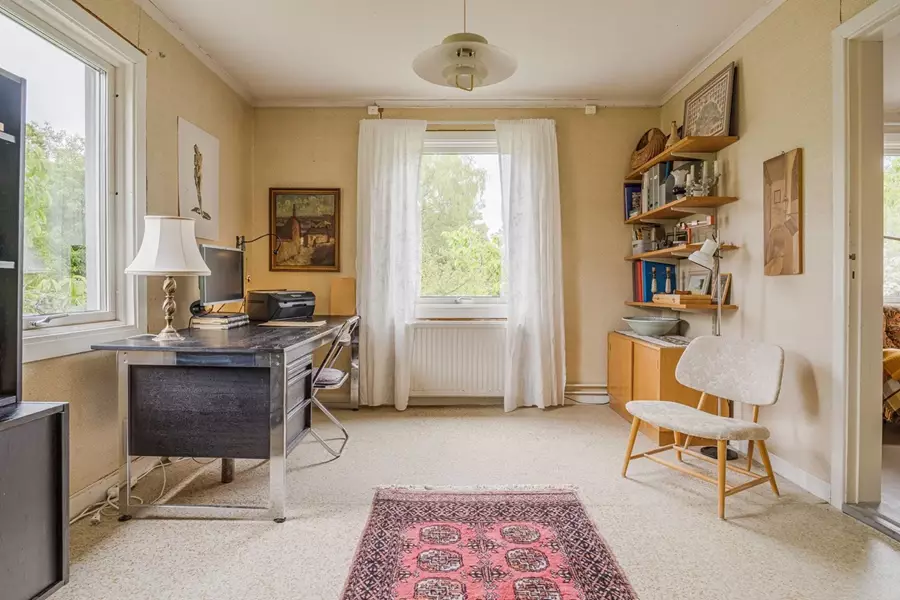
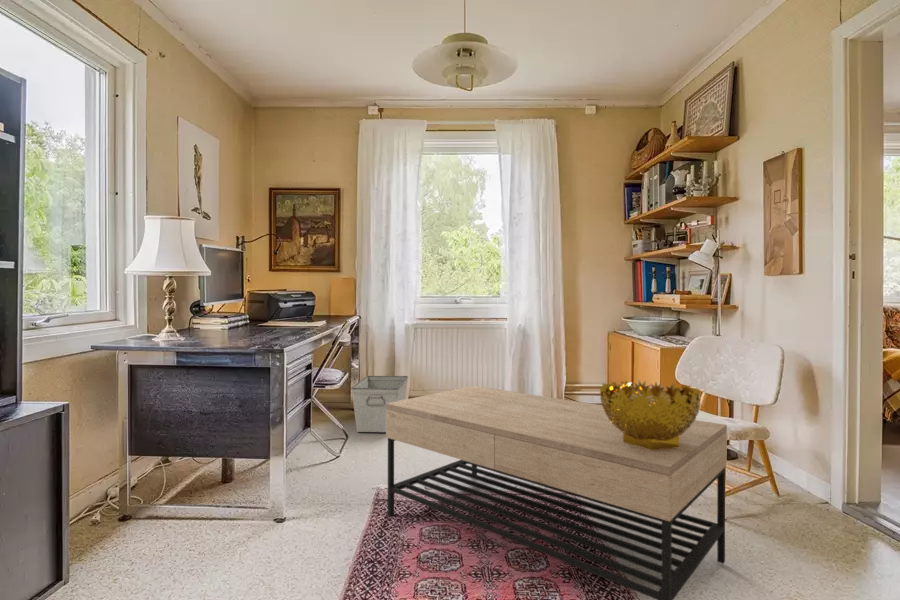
+ decorative bowl [599,379,702,451]
+ storage bin [350,375,409,433]
+ coffee table [385,385,728,600]
